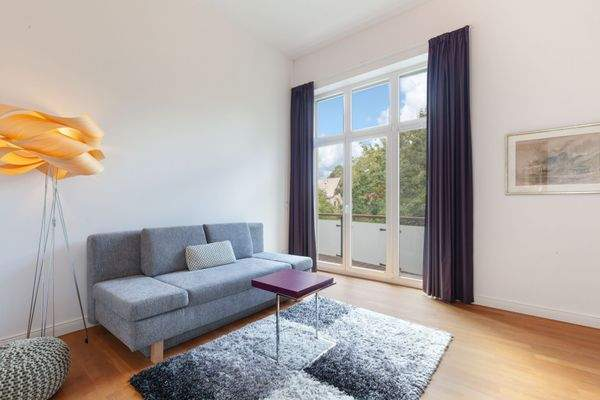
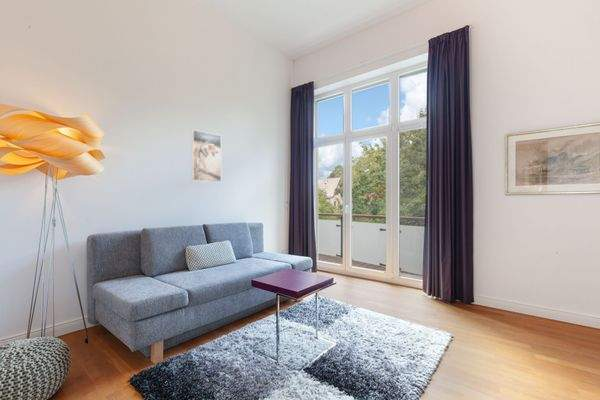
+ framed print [191,129,222,183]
